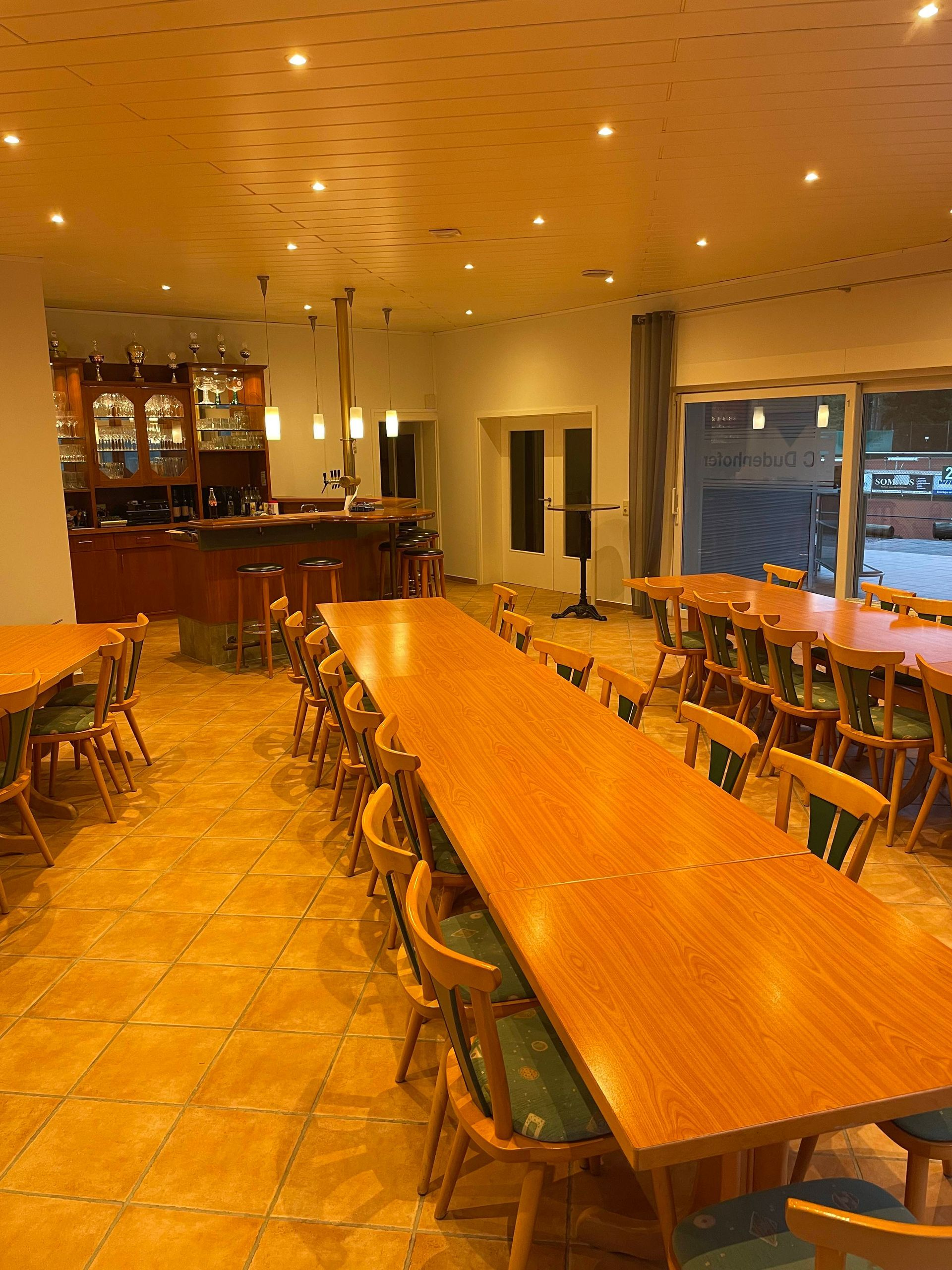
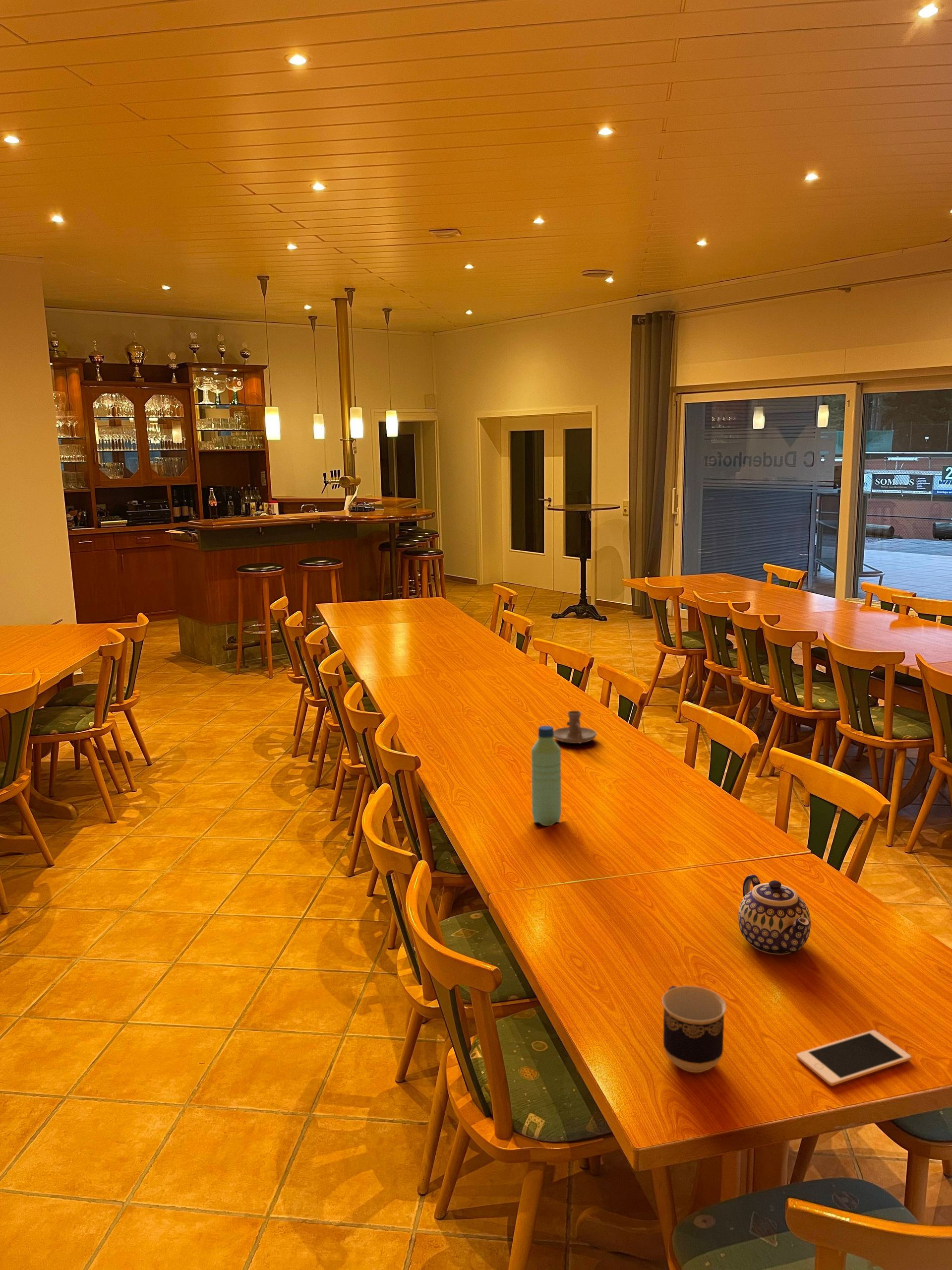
+ water bottle [531,725,562,826]
+ cup [661,985,727,1073]
+ teapot [738,874,811,955]
+ cell phone [796,1030,912,1086]
+ candle holder [553,710,597,744]
